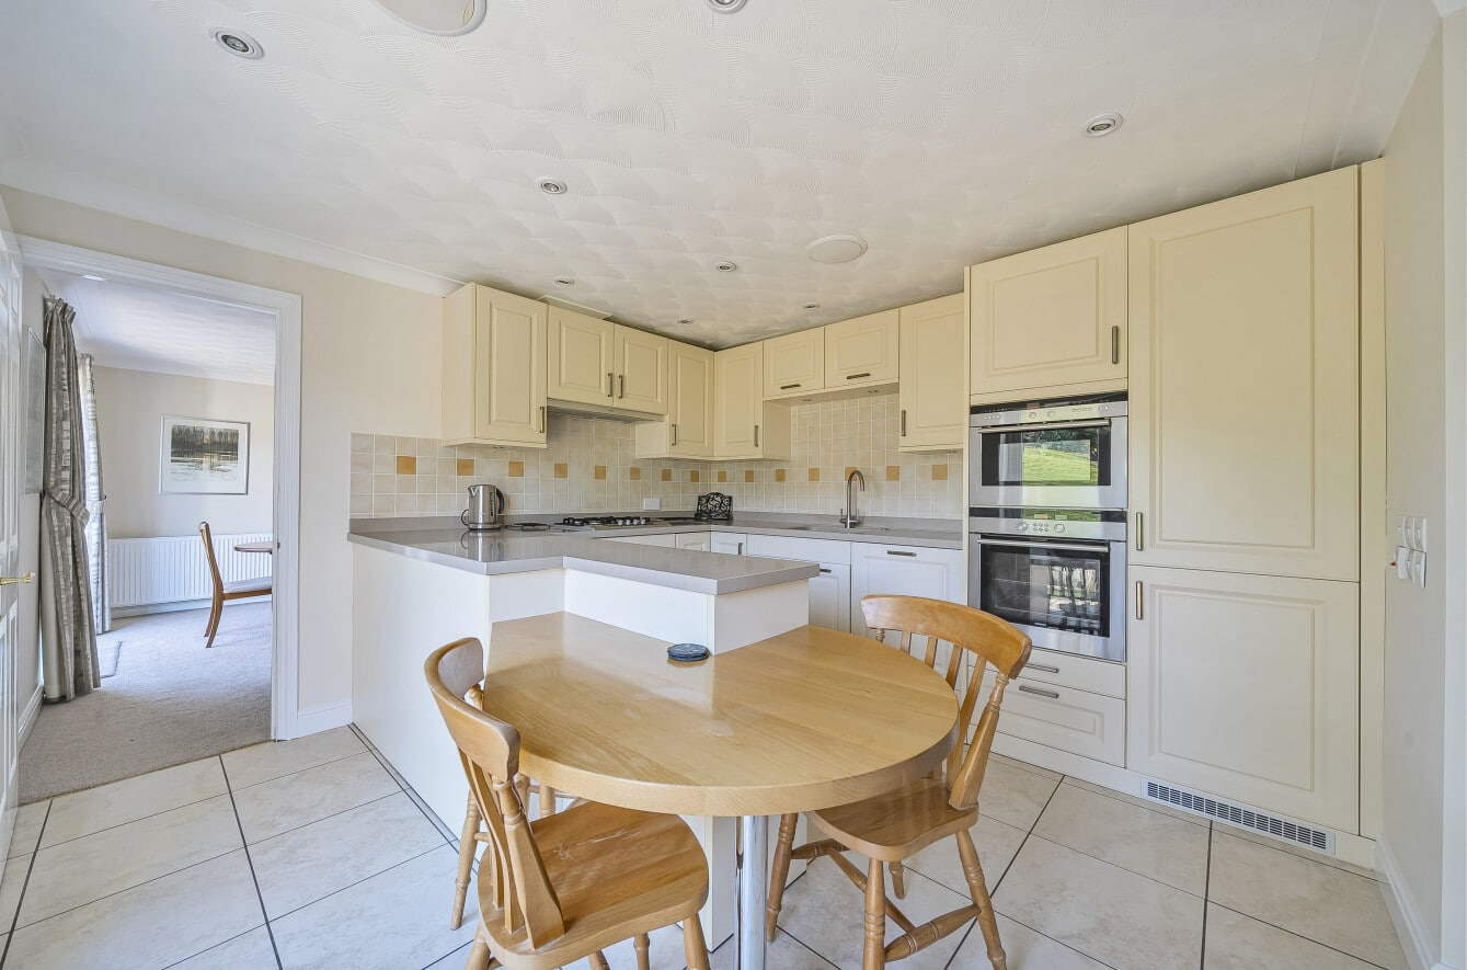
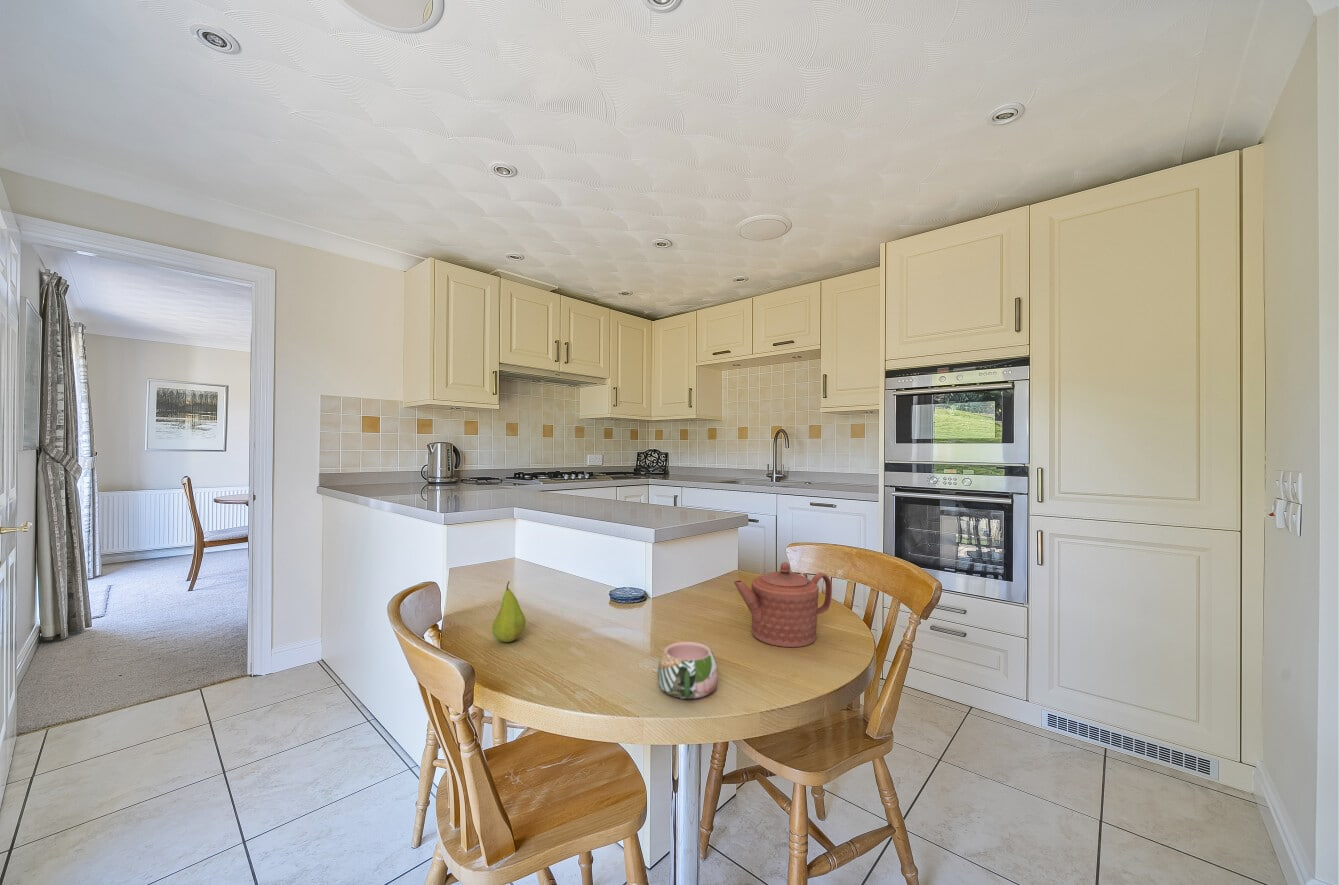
+ mug [657,641,719,700]
+ teapot [733,561,833,648]
+ fruit [491,580,527,643]
